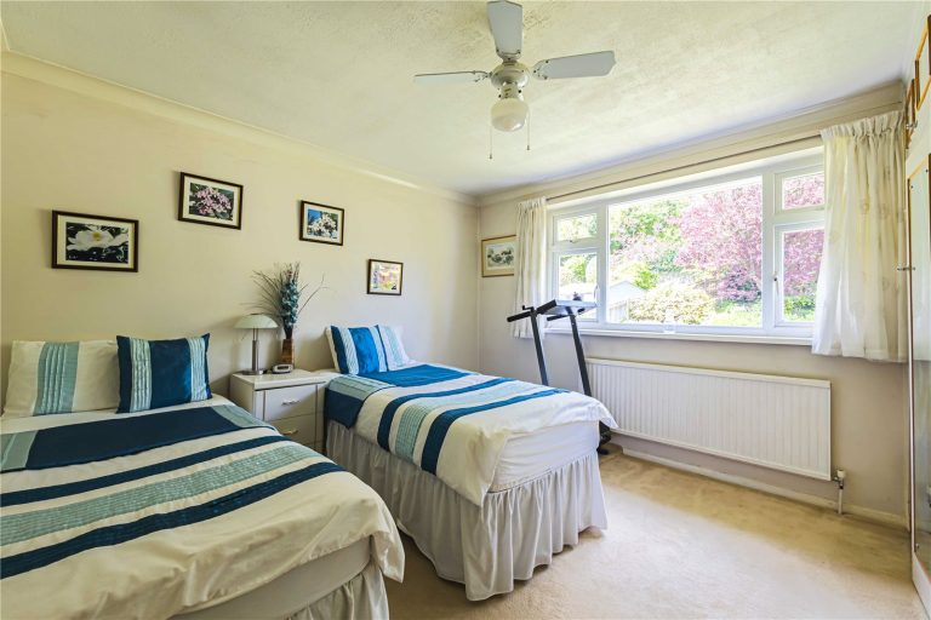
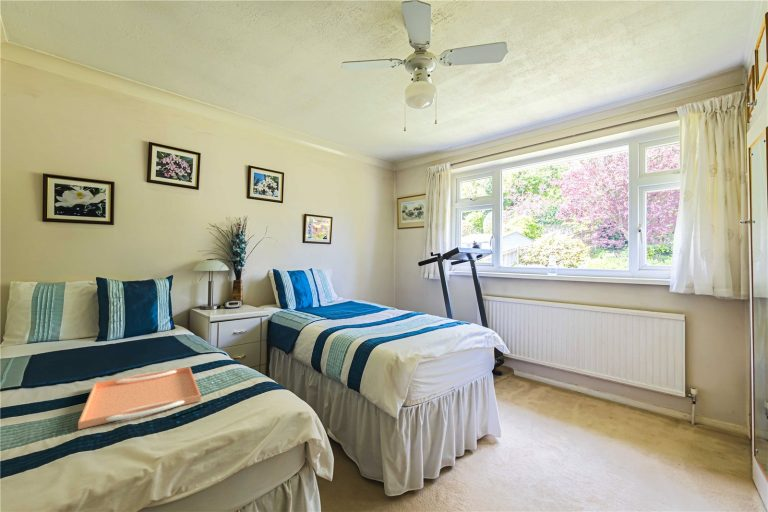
+ serving tray [77,366,202,430]
